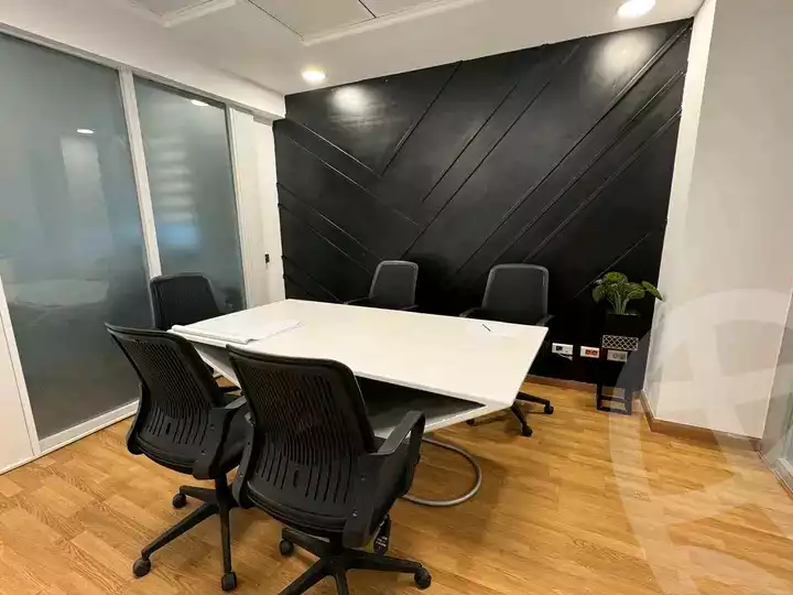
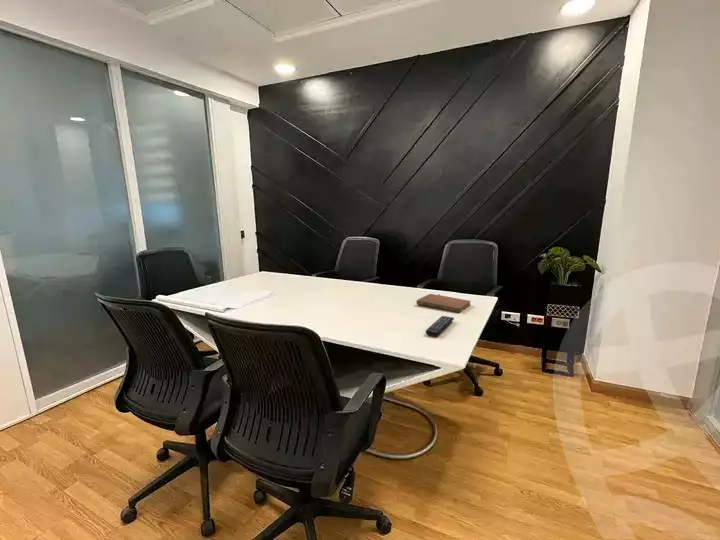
+ remote control [425,315,455,338]
+ notebook [415,293,472,314]
